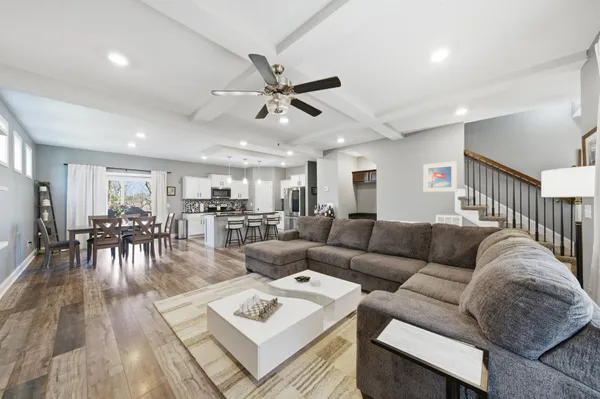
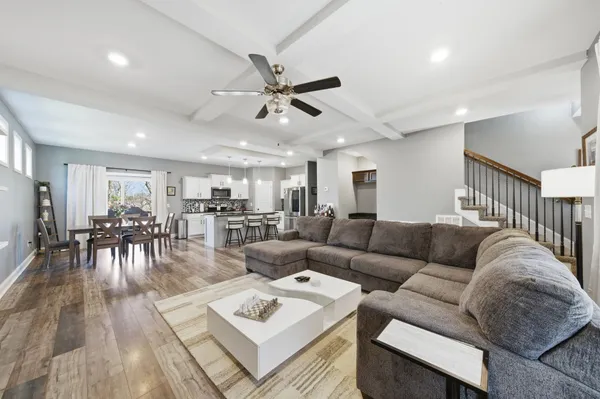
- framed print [423,160,458,193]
